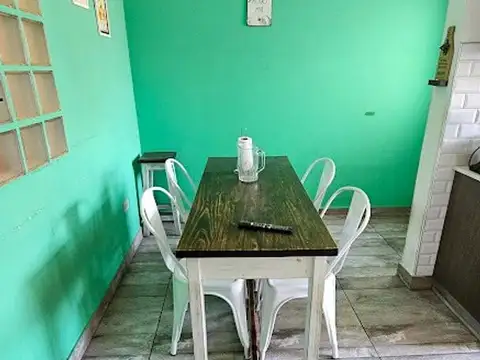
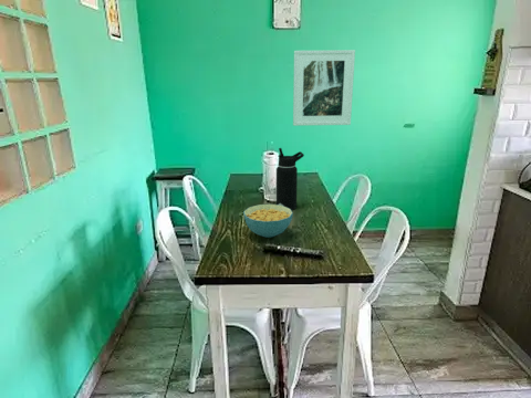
+ cereal bowl [242,203,294,239]
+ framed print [292,49,356,127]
+ water bottle [275,147,305,211]
